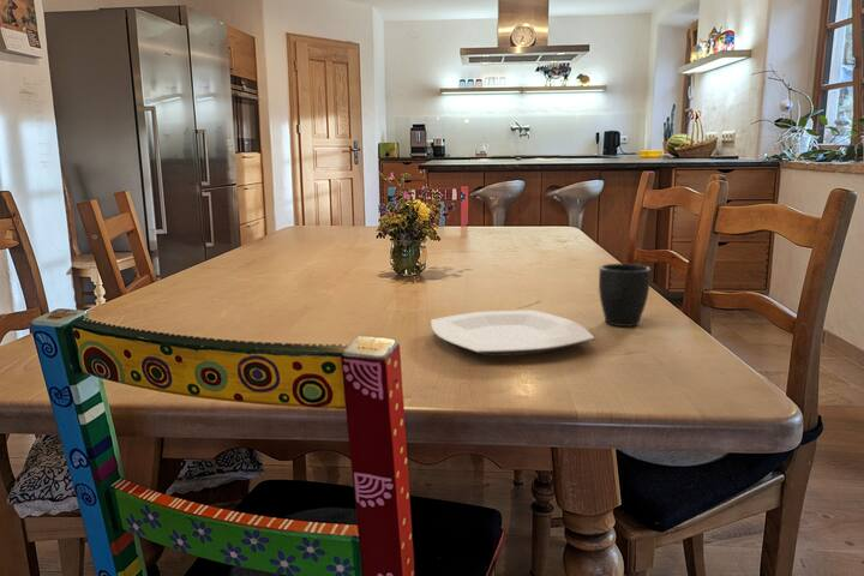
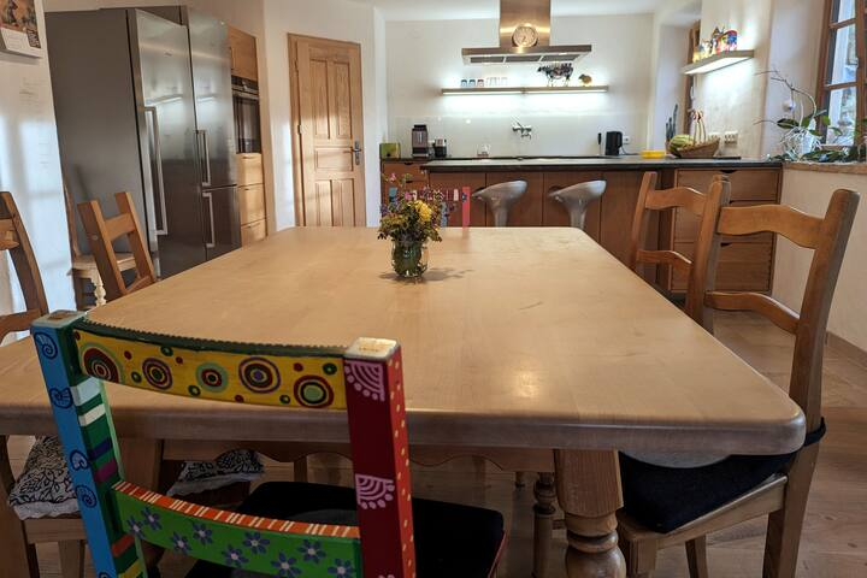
- mug [598,263,652,328]
- plate [430,308,595,358]
